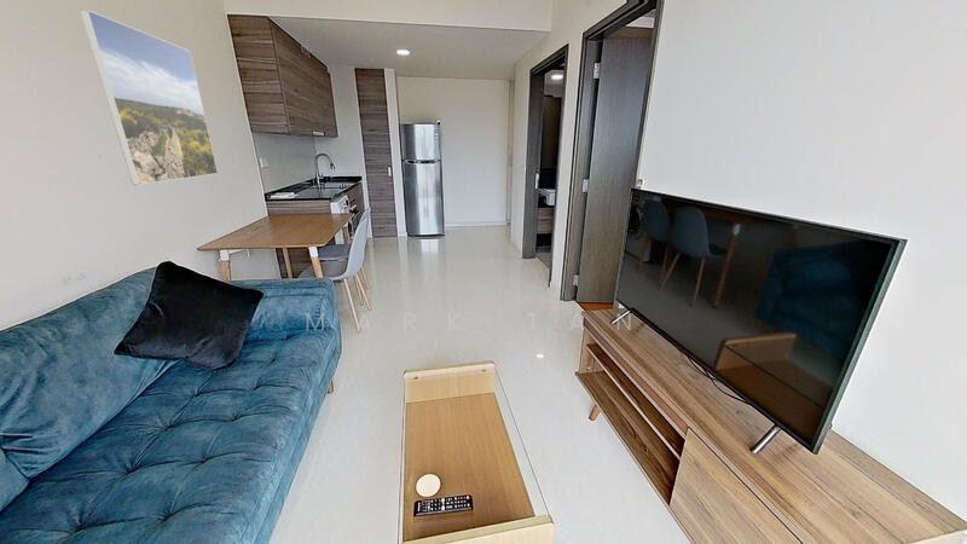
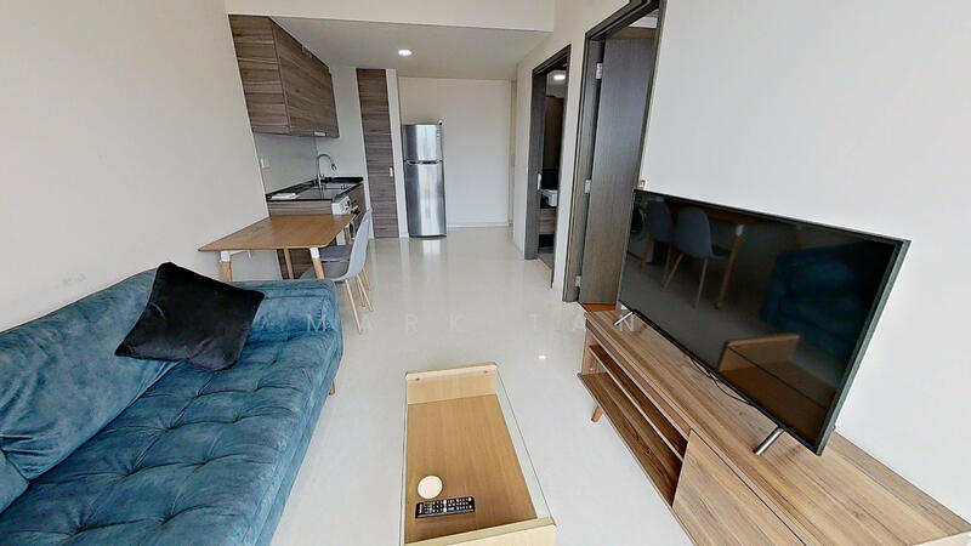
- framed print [79,8,219,186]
